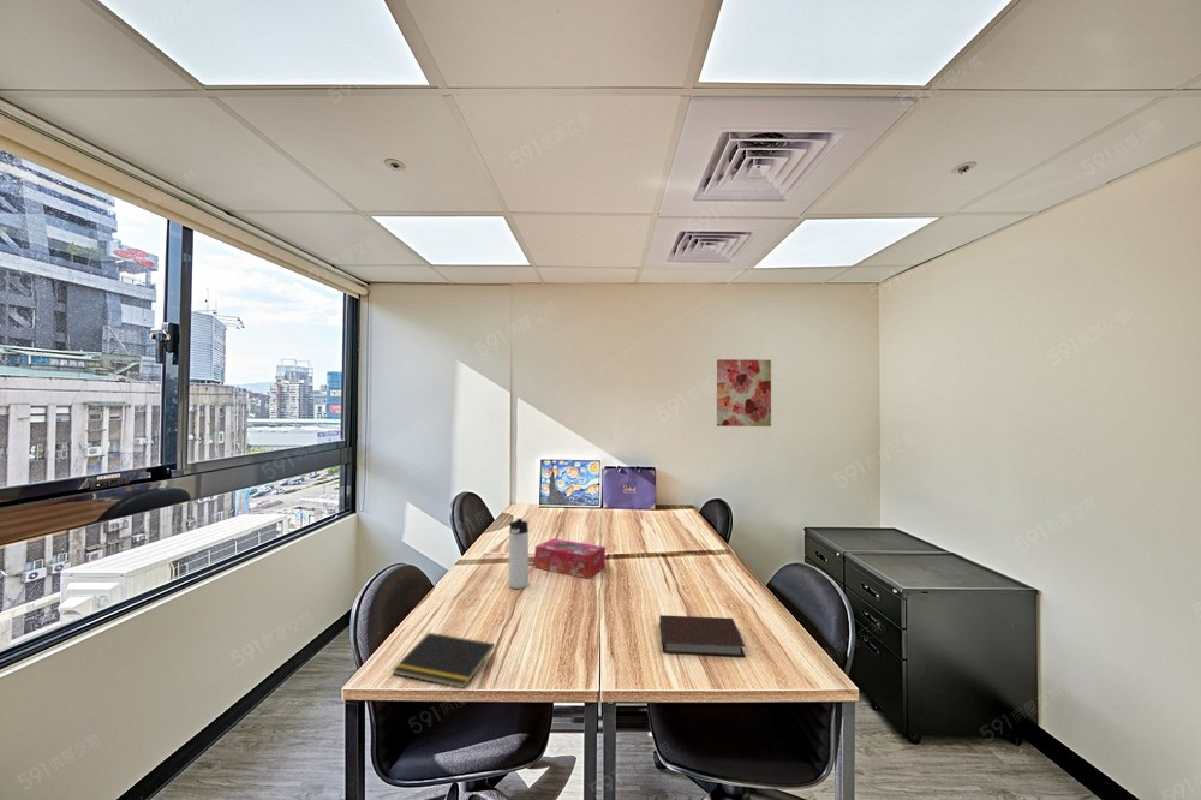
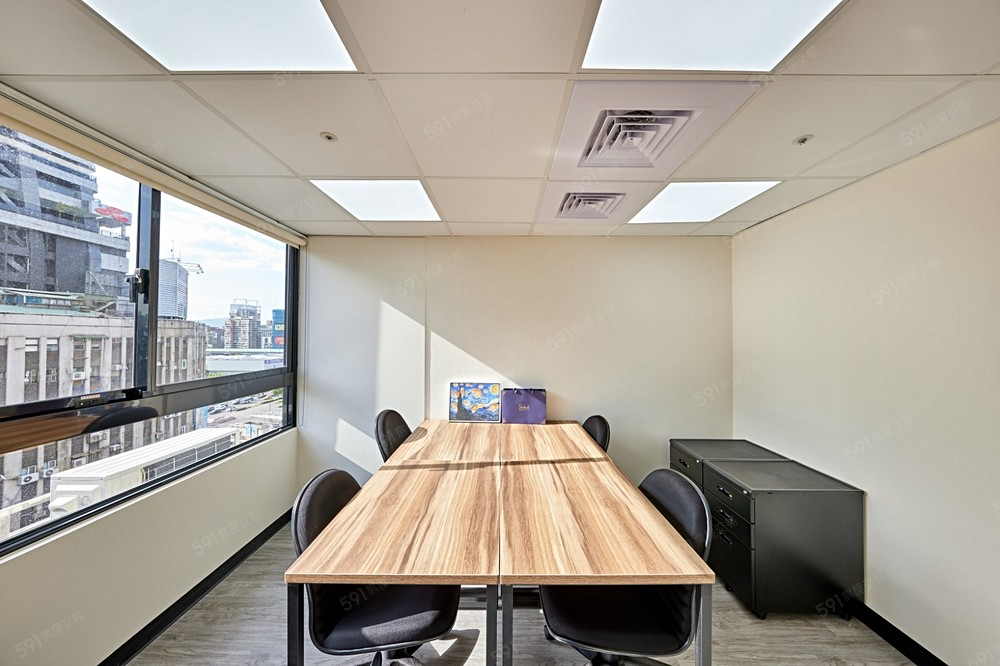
- notebook [658,614,747,658]
- wall art [716,358,772,428]
- notepad [392,632,496,689]
- tissue box [533,537,607,579]
- thermos bottle [507,518,530,590]
